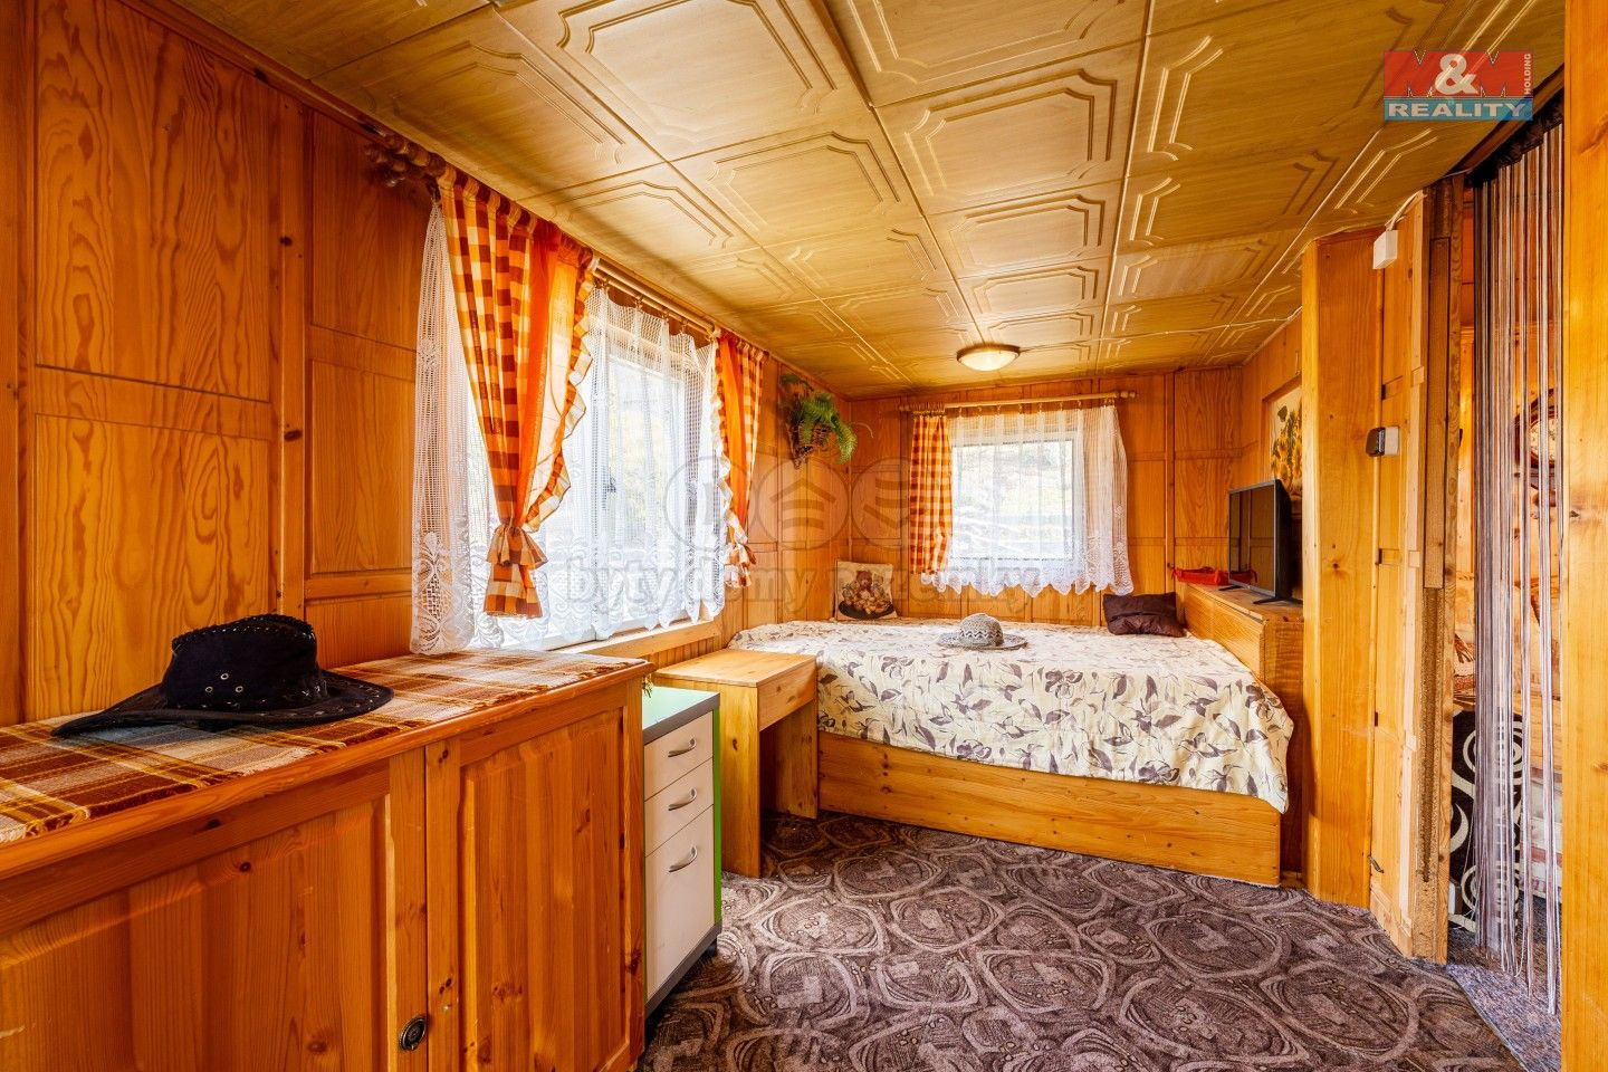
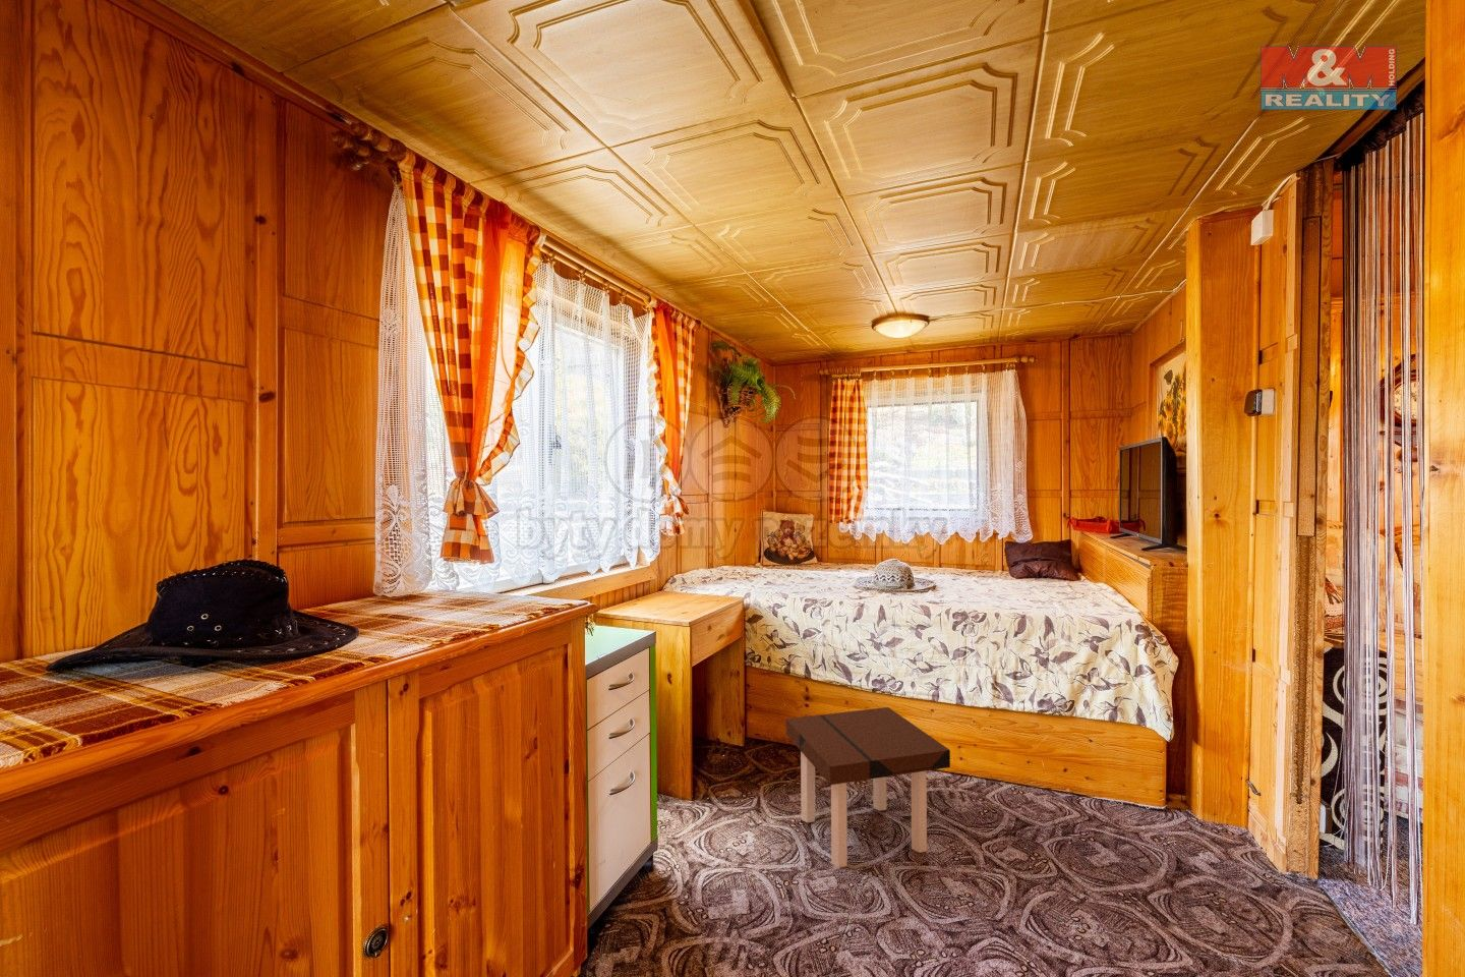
+ side table [786,707,952,868]
